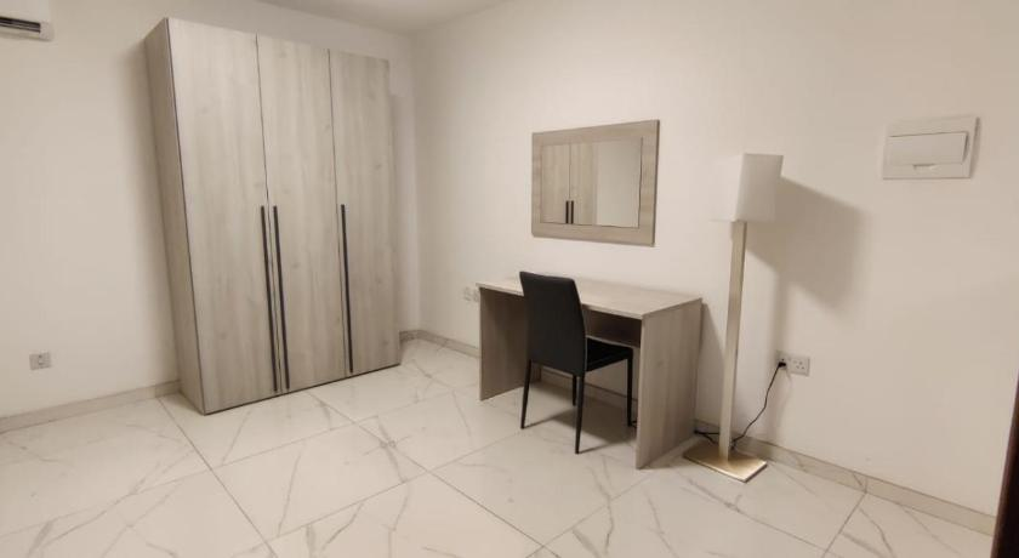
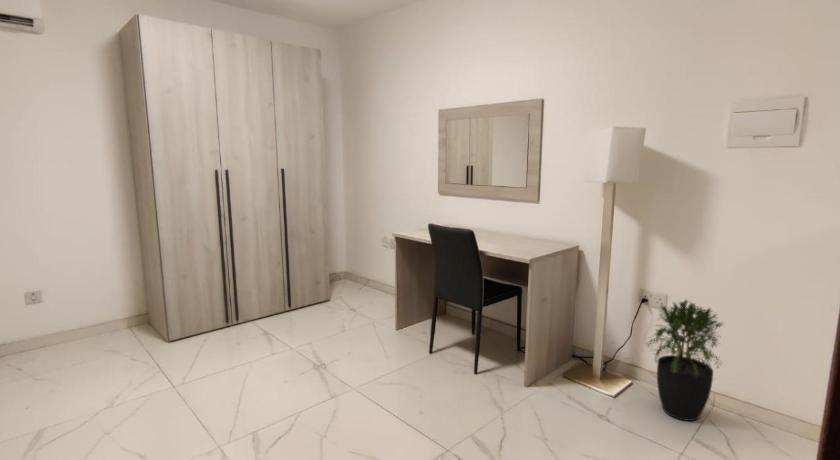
+ potted plant [645,298,727,422]
